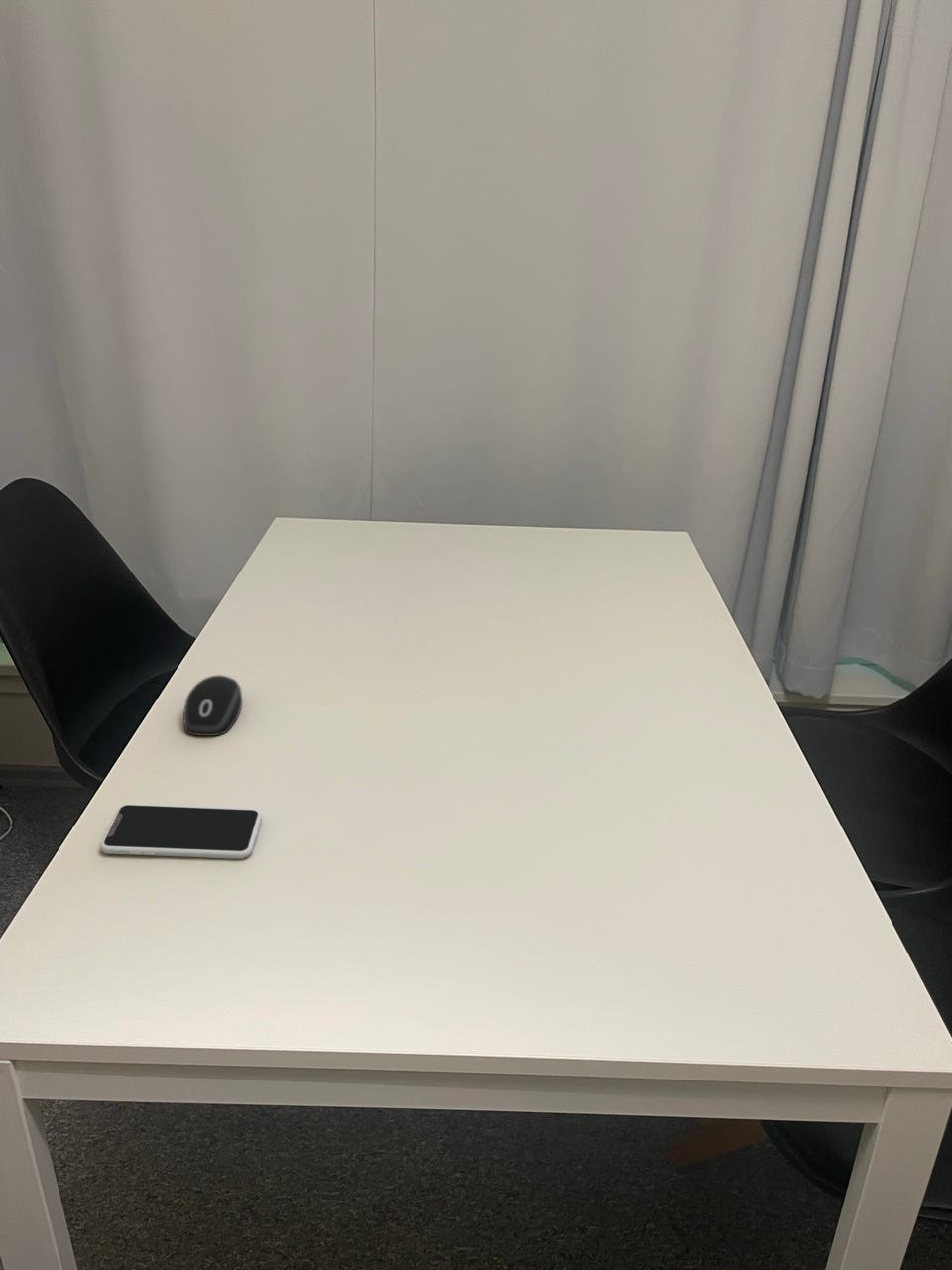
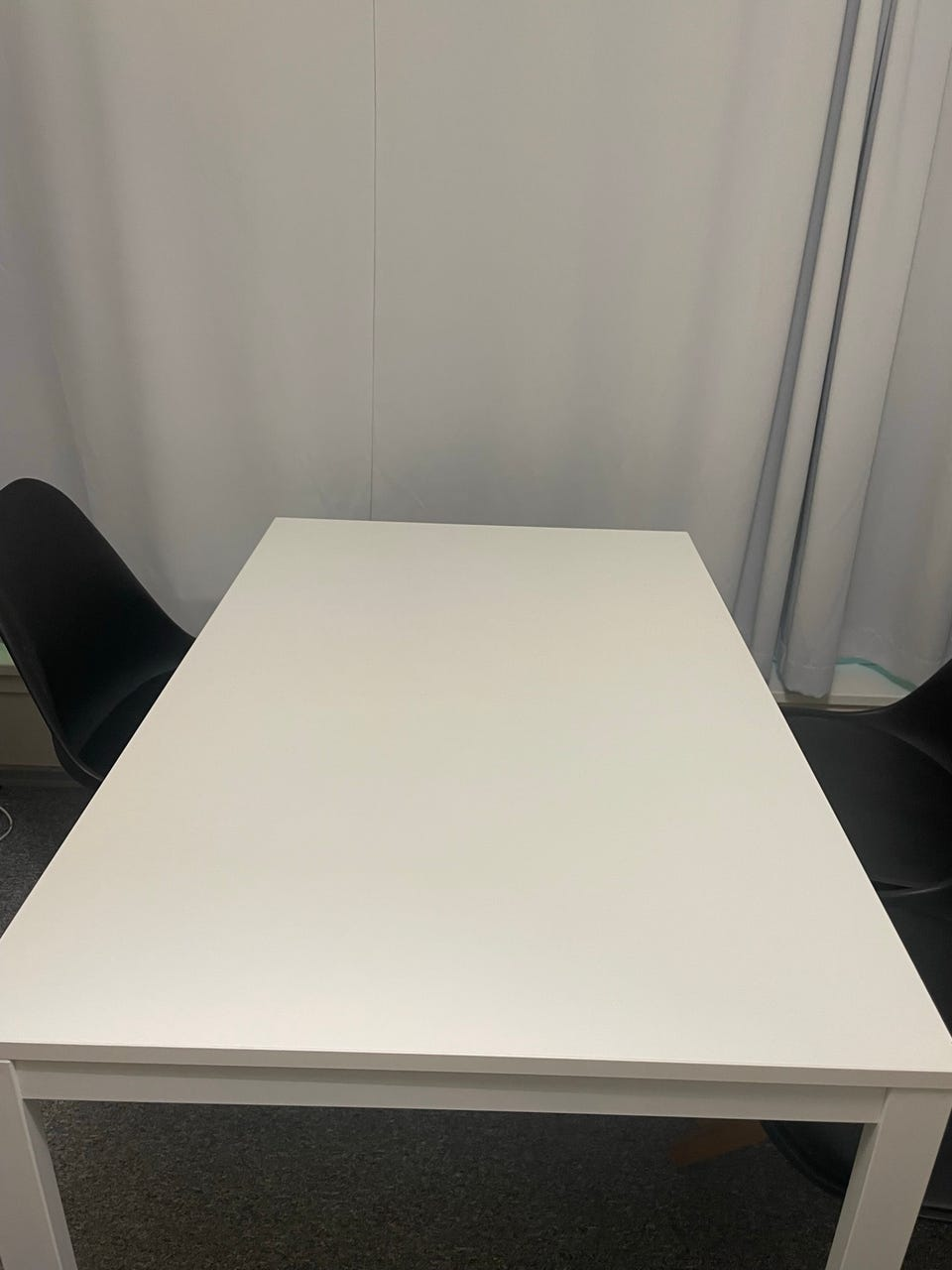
- smartphone [99,803,263,860]
- computer mouse [182,674,243,737]
